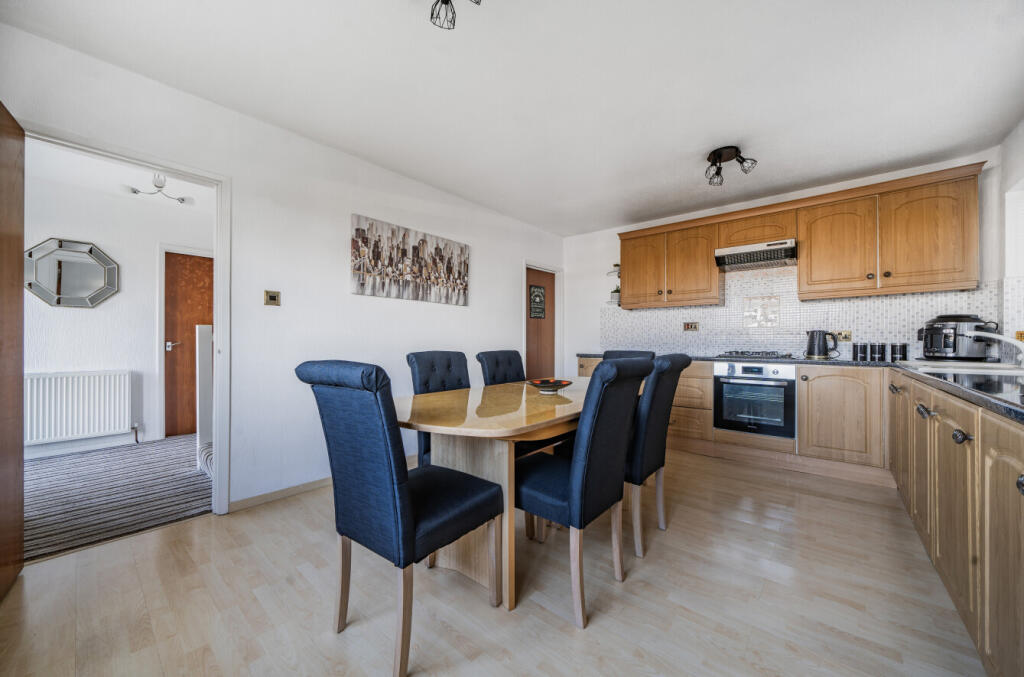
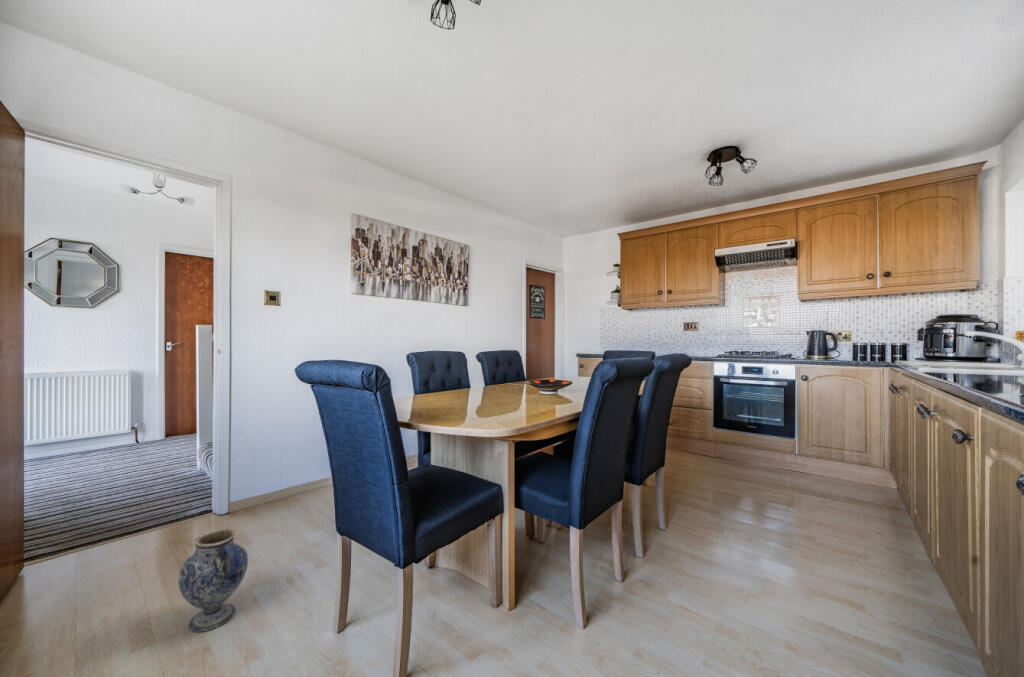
+ ceramic jug [177,529,249,633]
